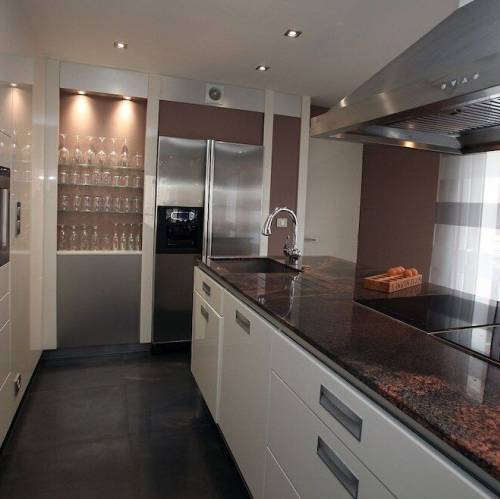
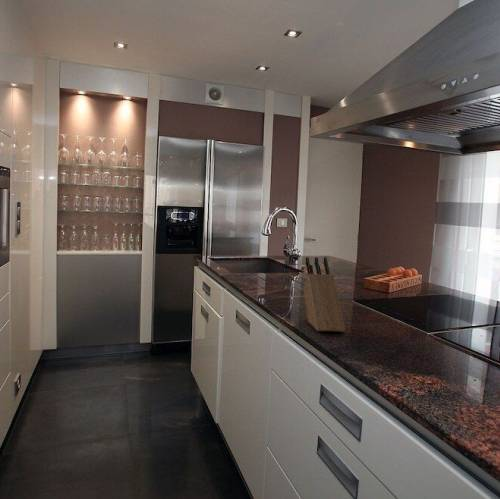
+ knife block [303,256,346,333]
